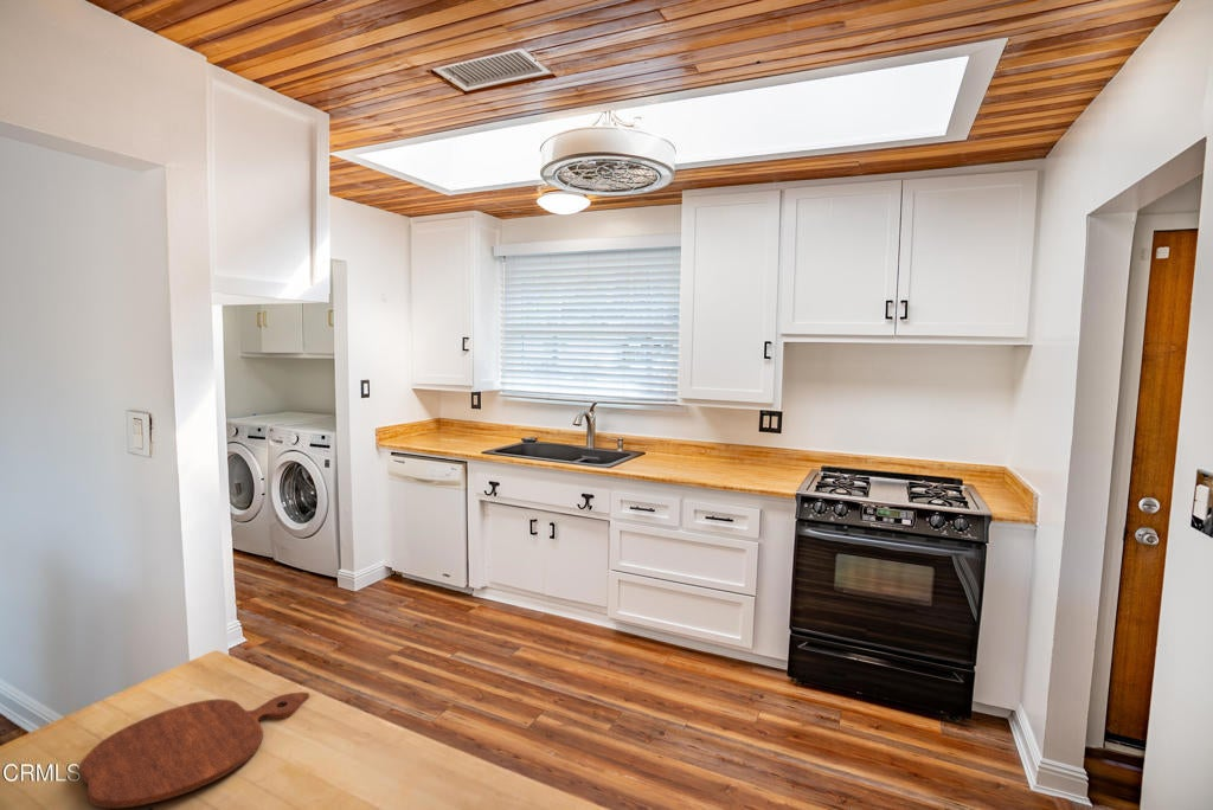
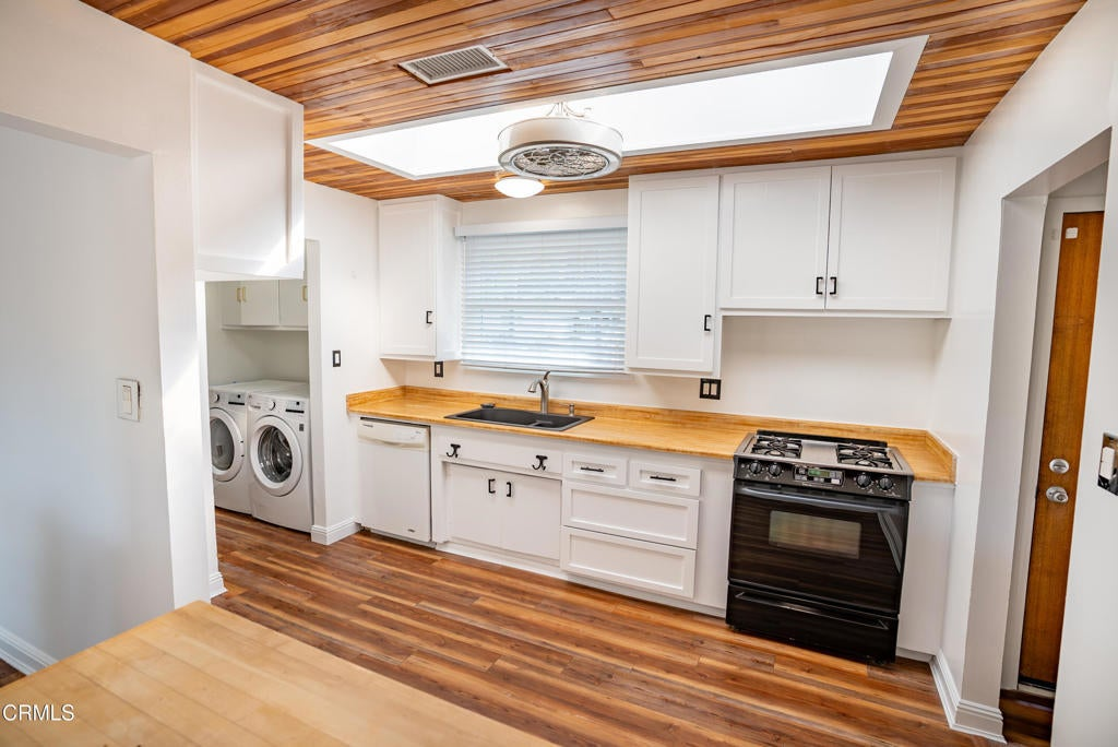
- cutting board [78,692,310,810]
